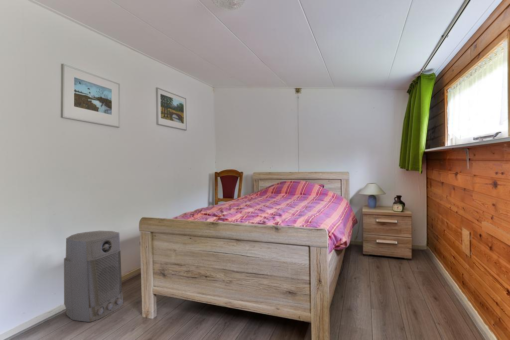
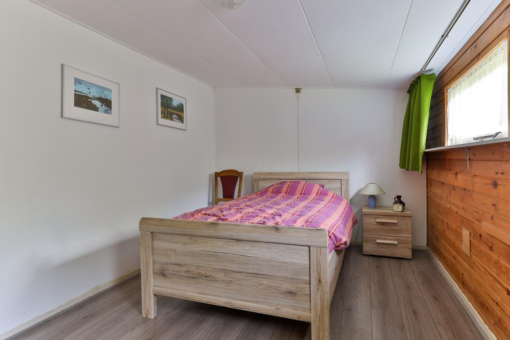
- air purifier [63,230,124,323]
